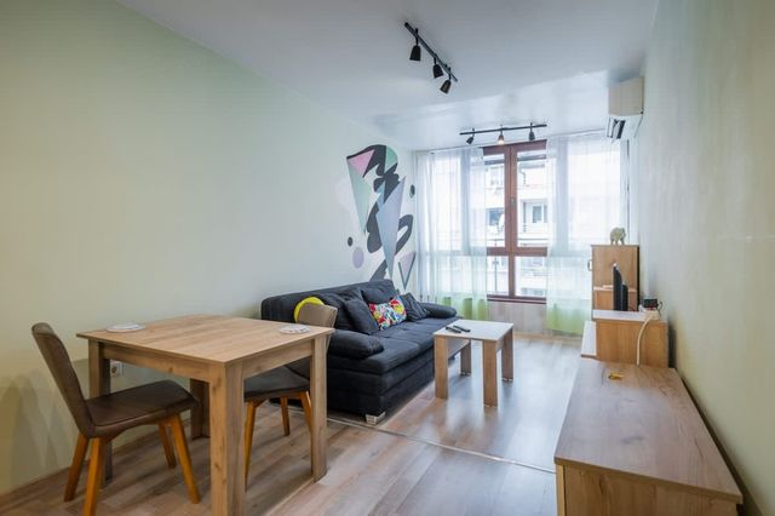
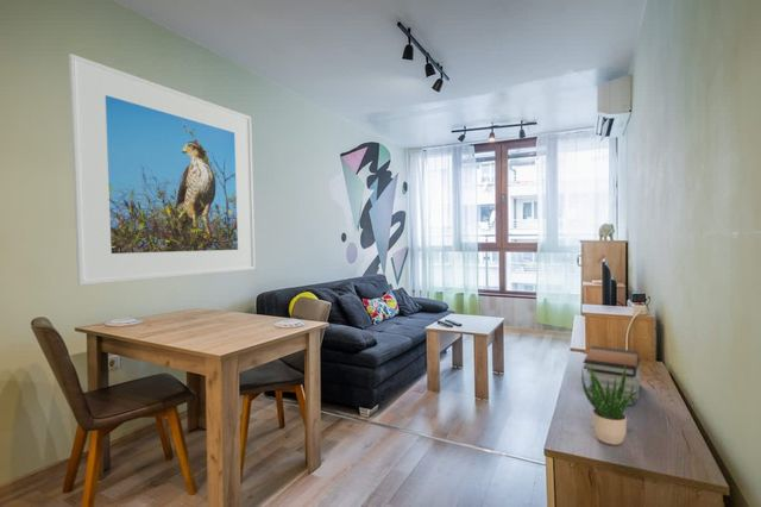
+ book stack [583,345,642,407]
+ potted plant [580,363,642,446]
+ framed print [68,52,257,287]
